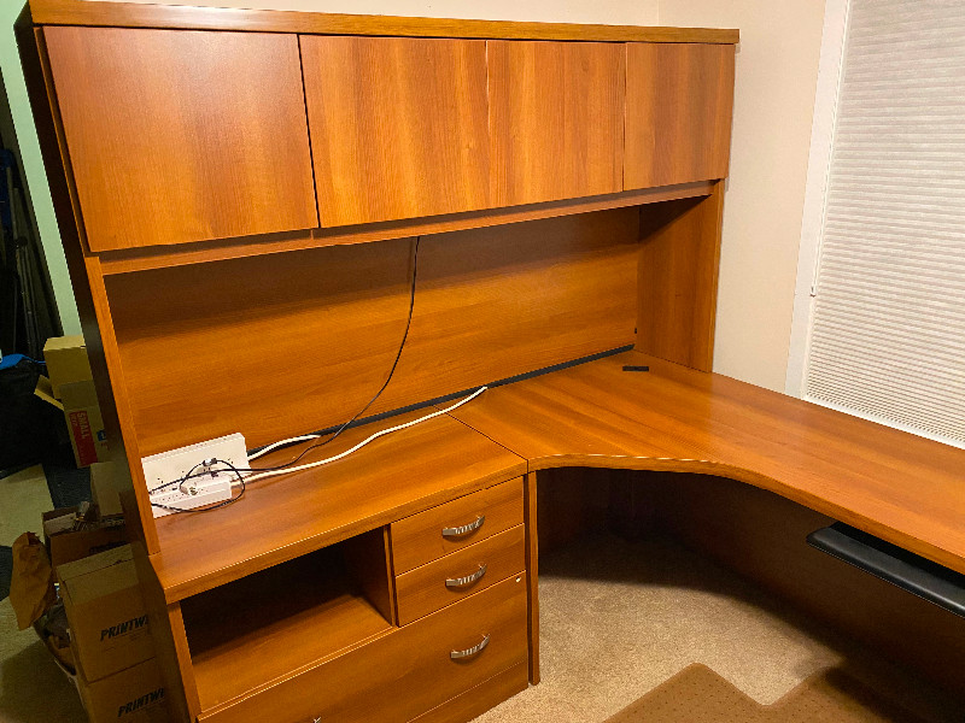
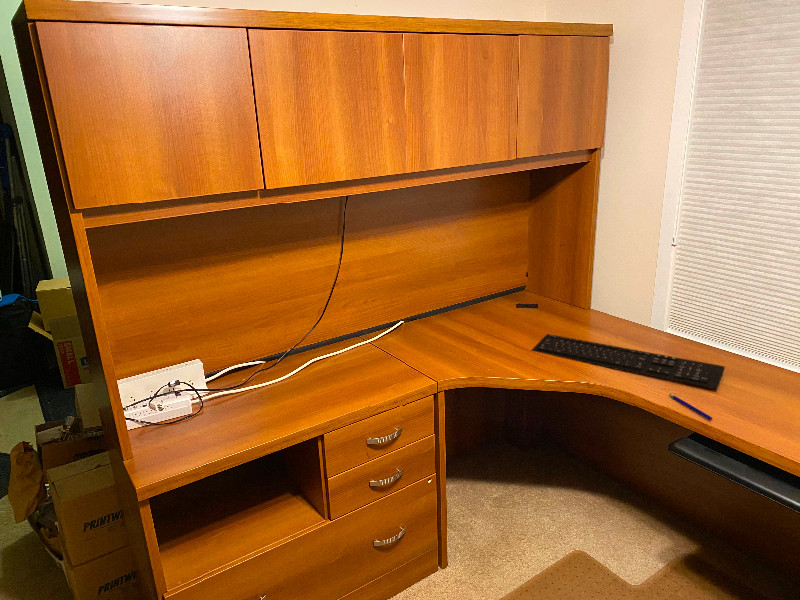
+ keyboard [530,333,726,391]
+ pen [668,393,713,421]
